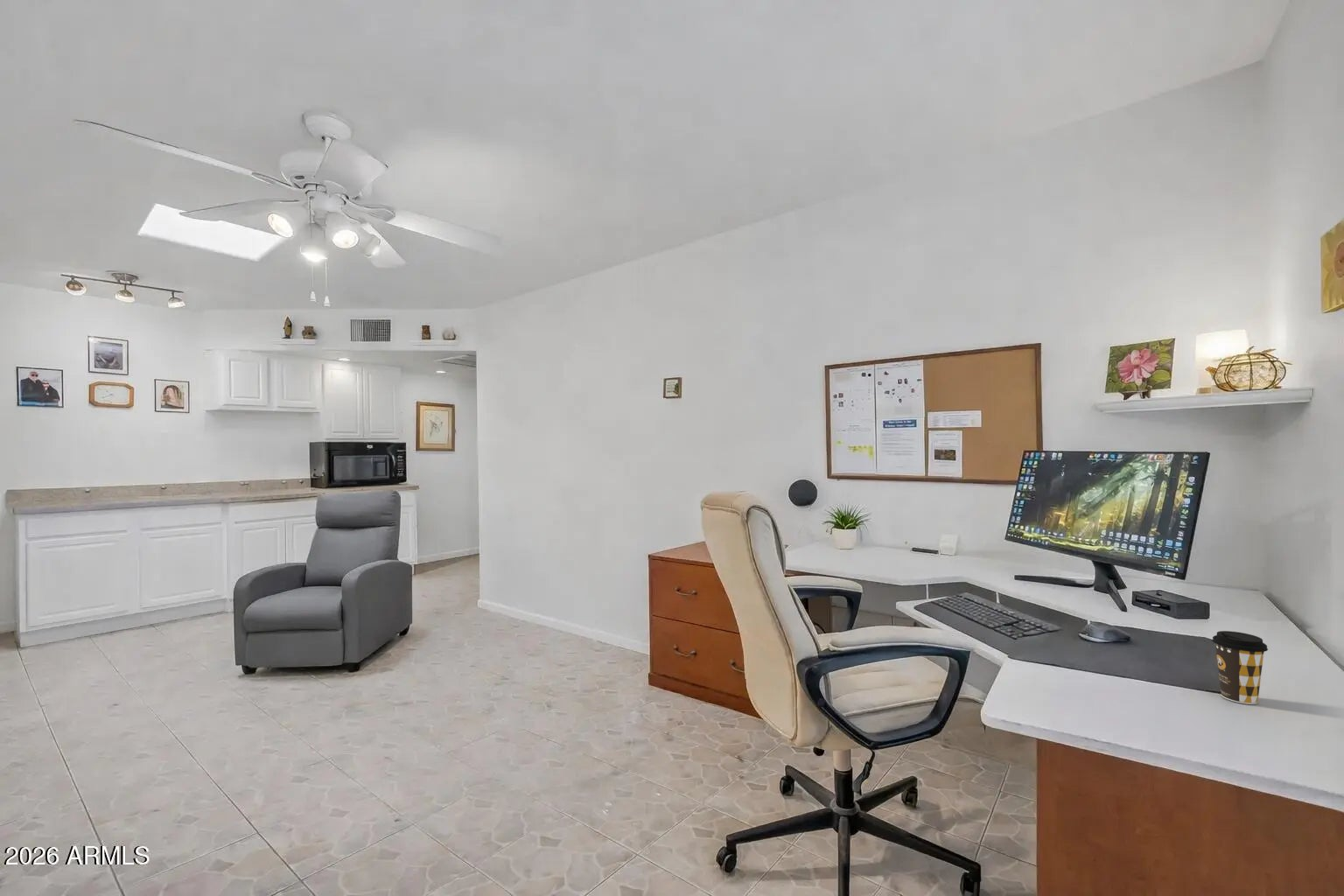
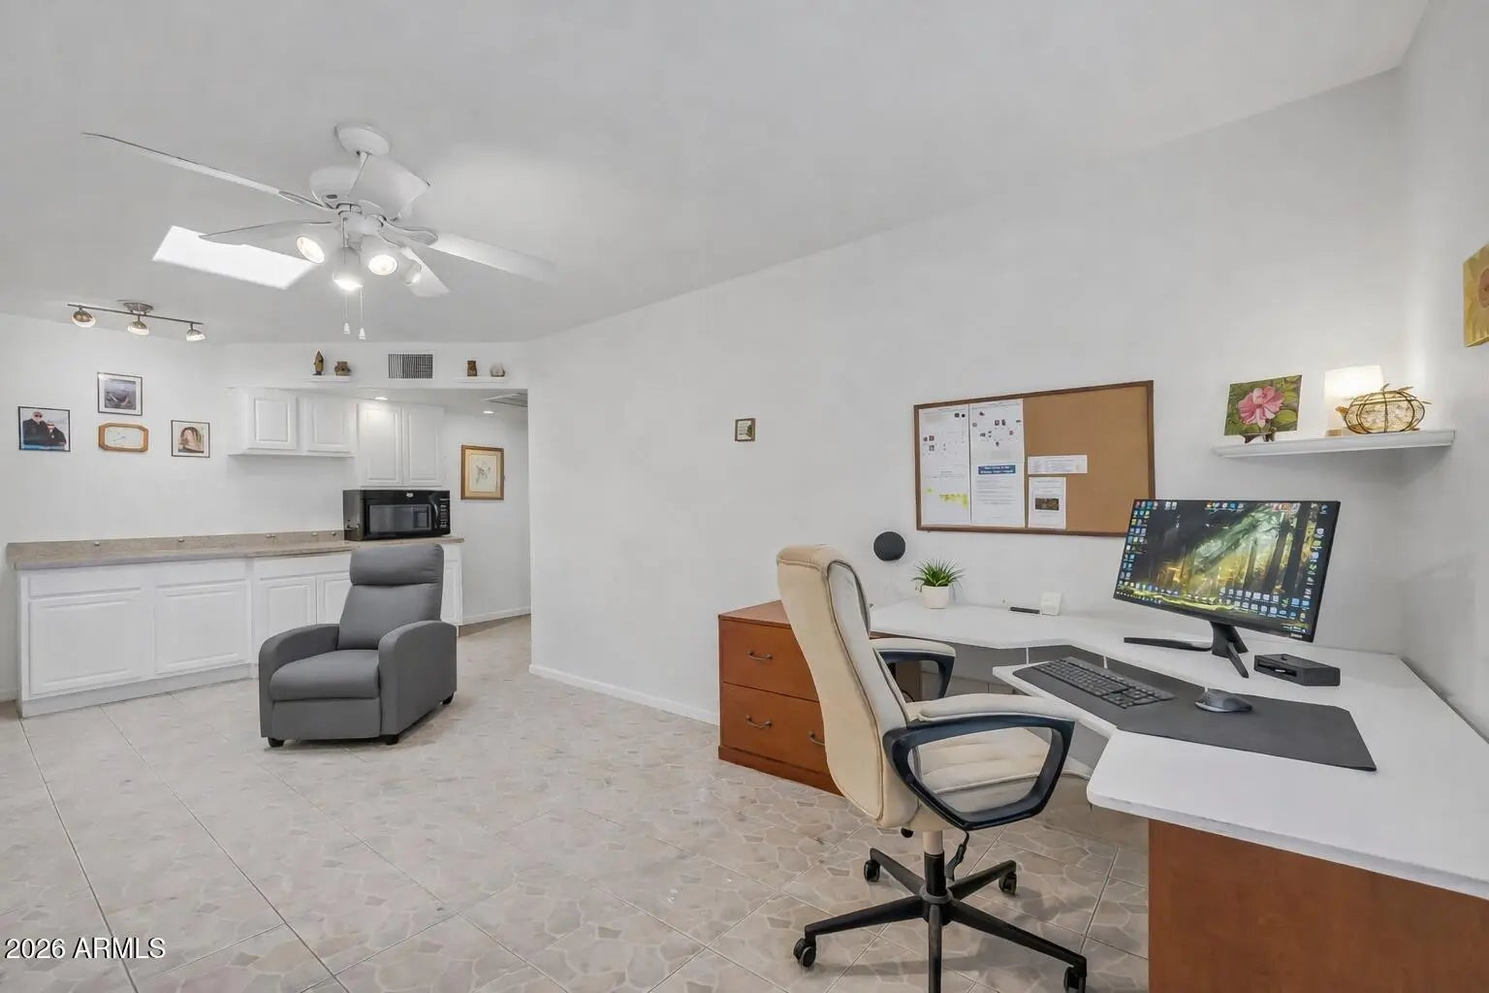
- coffee cup [1211,630,1269,705]
